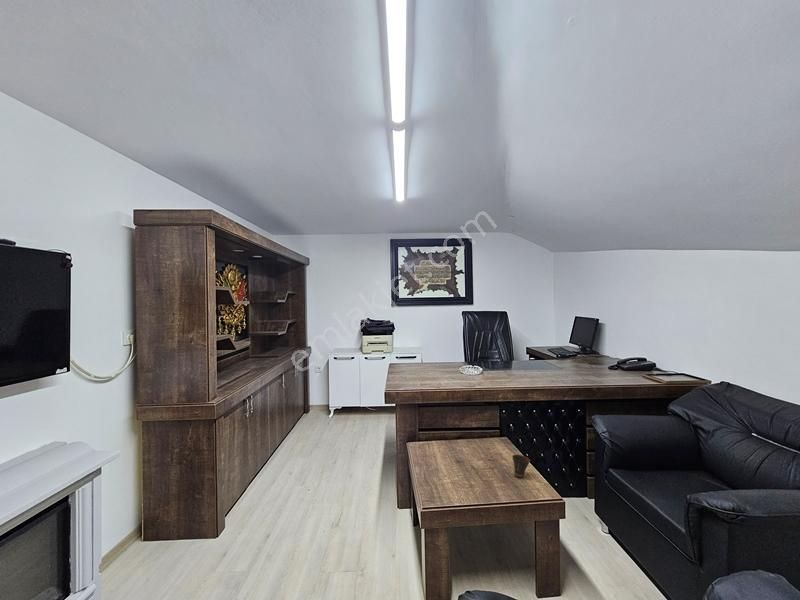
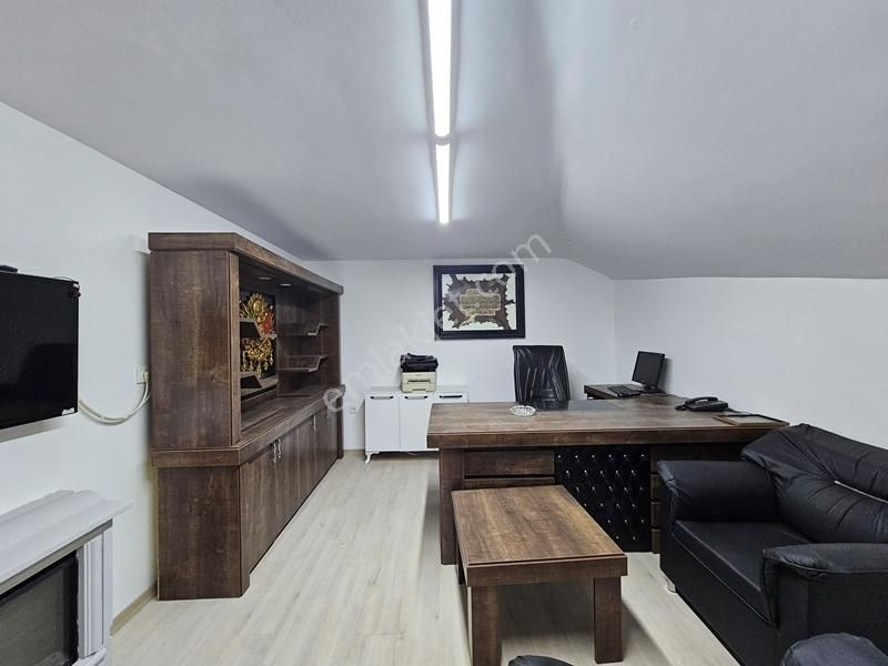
- cup [511,454,531,479]
